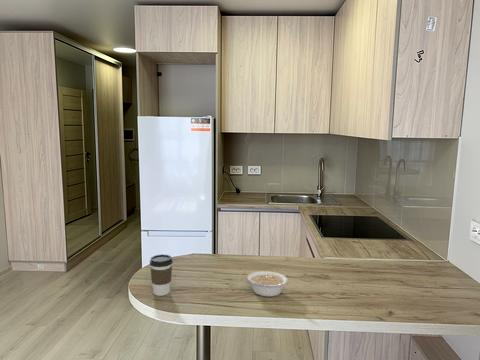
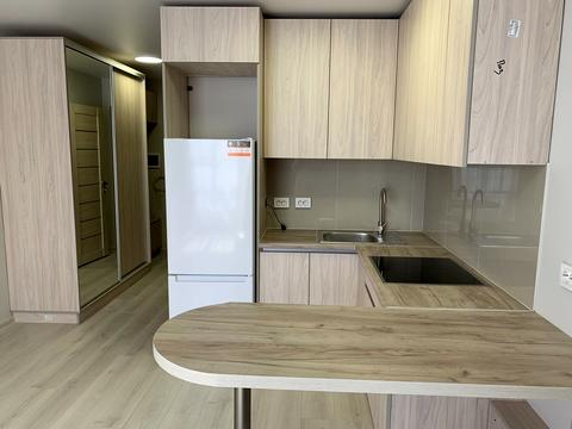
- legume [247,270,288,298]
- coffee cup [149,253,174,297]
